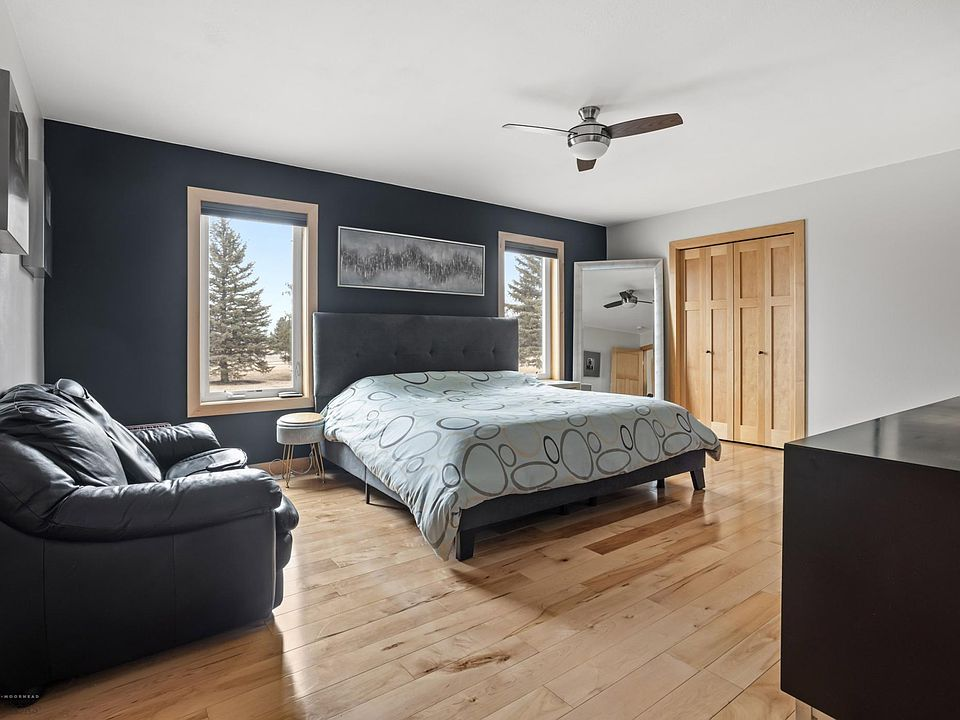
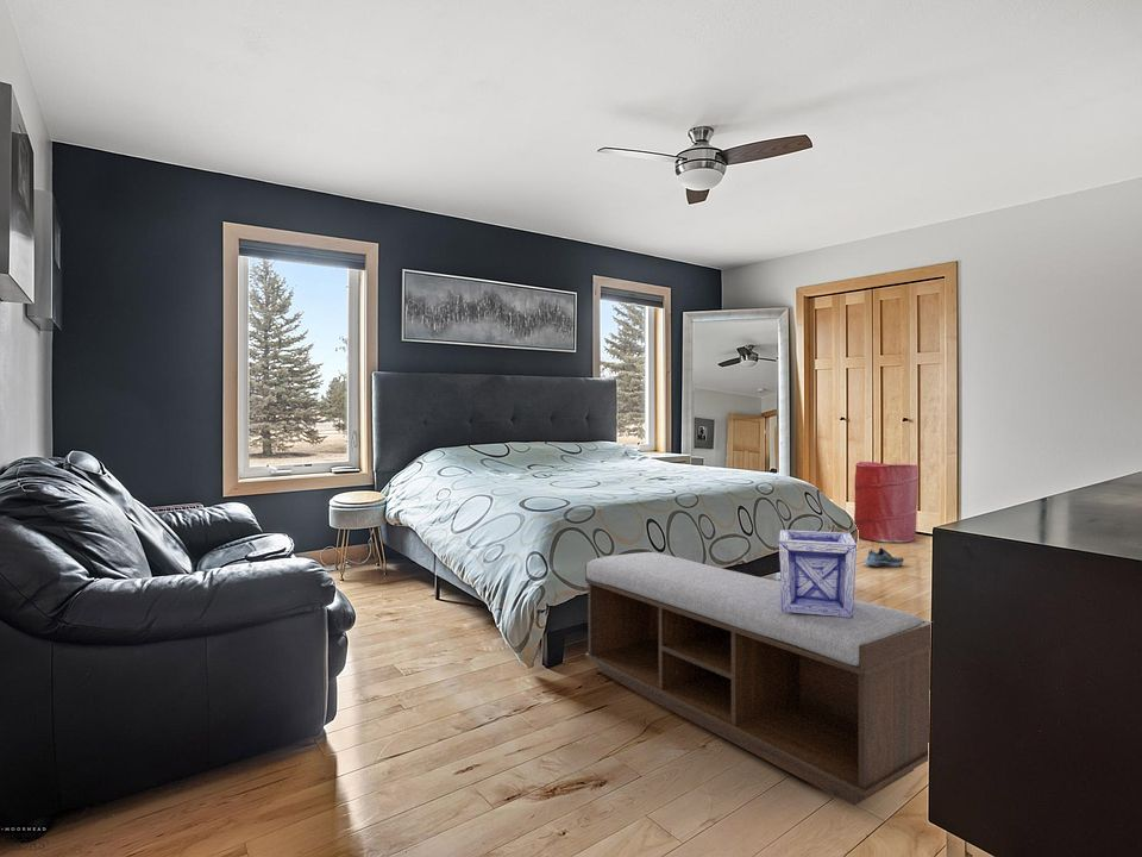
+ wooden crate [778,528,858,618]
+ shoe [862,546,905,568]
+ laundry hamper [853,461,920,543]
+ bench [584,551,933,807]
